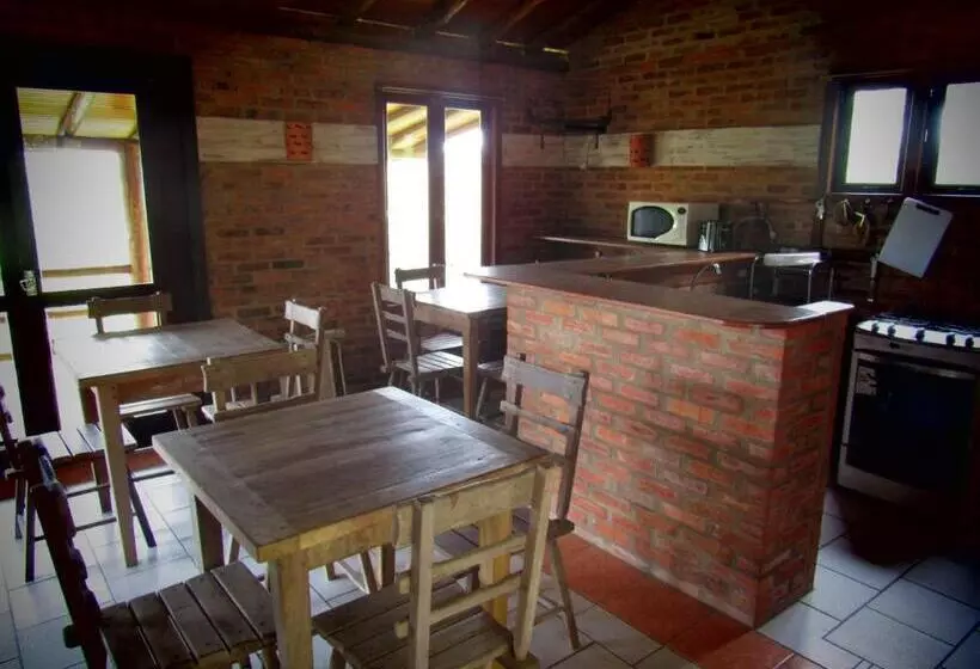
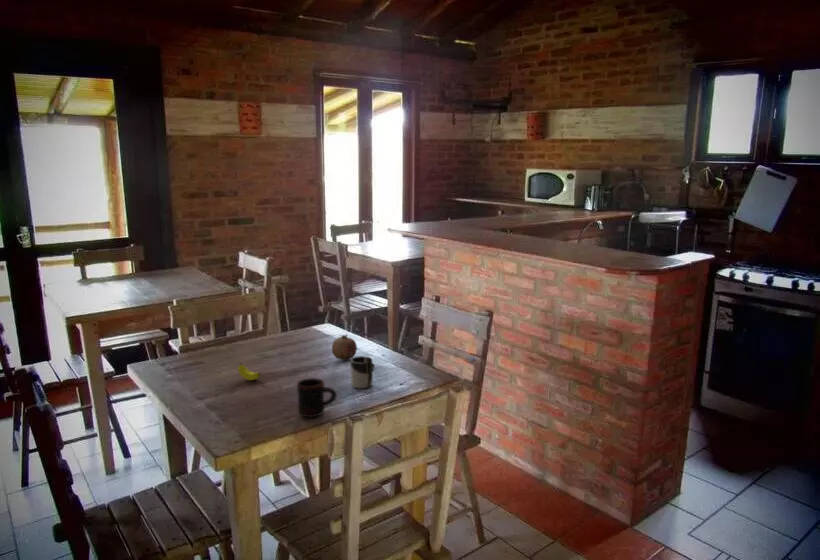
+ mug [296,377,338,418]
+ banana [237,362,261,381]
+ fruit [331,334,358,361]
+ cup [350,355,376,390]
